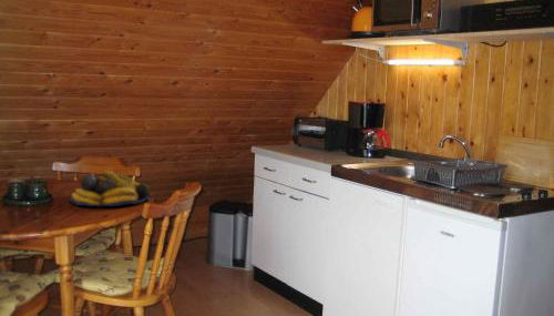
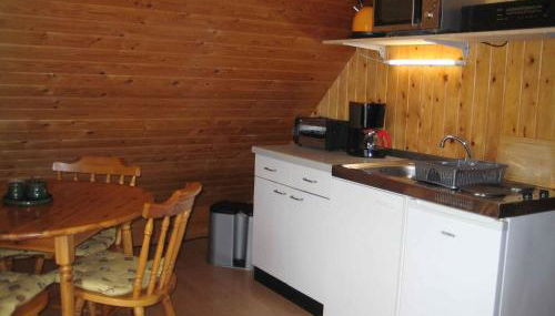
- fruit bowl [69,171,153,207]
